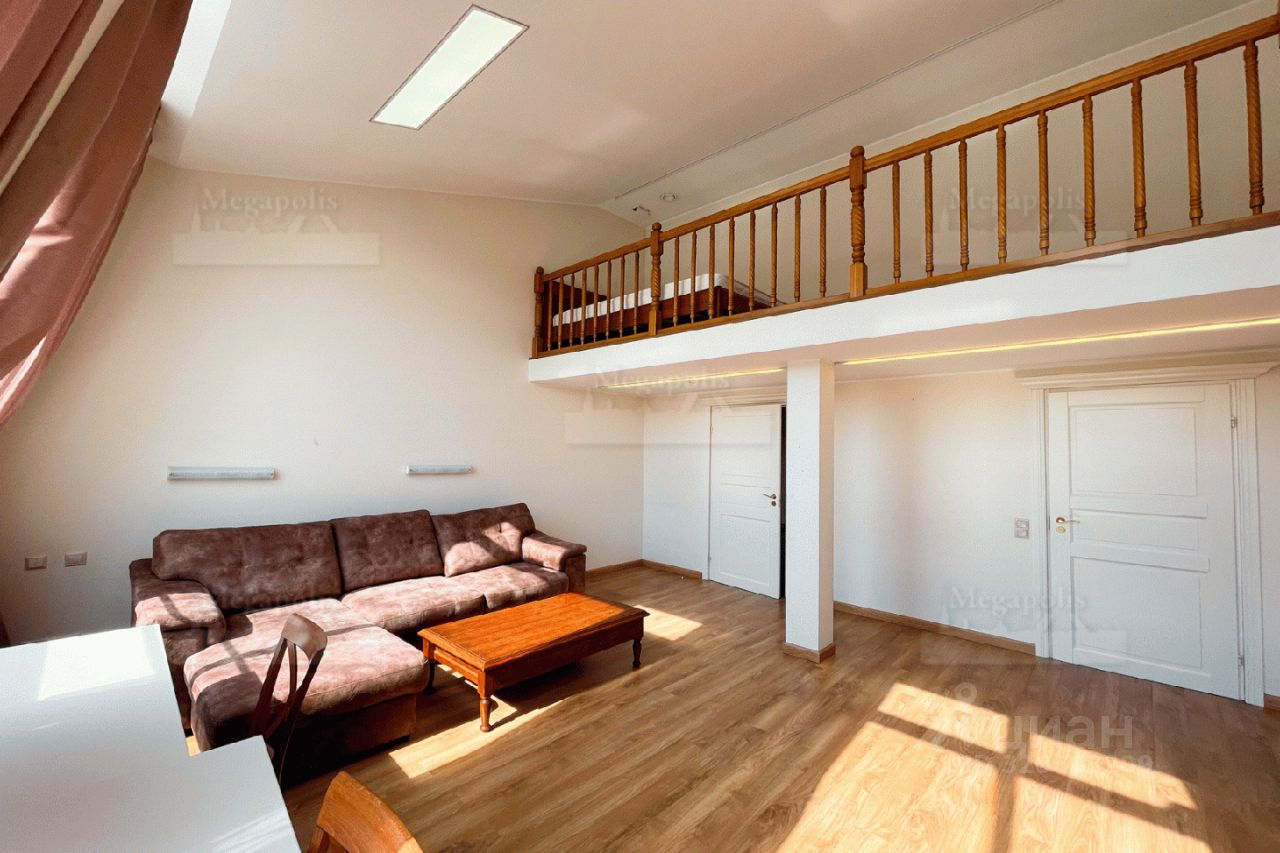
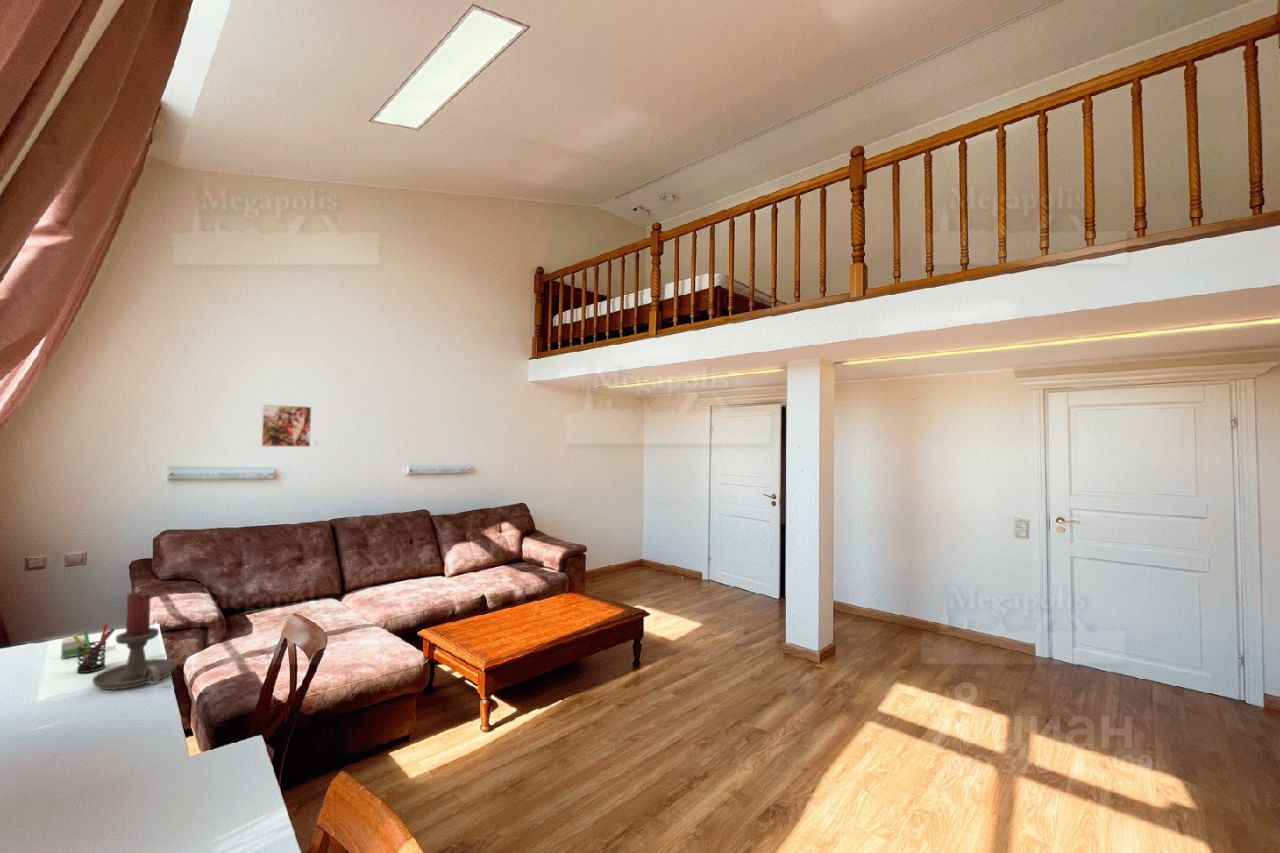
+ small box [60,634,87,660]
+ candle holder [91,591,178,691]
+ pen holder [72,623,116,674]
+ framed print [260,404,312,448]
